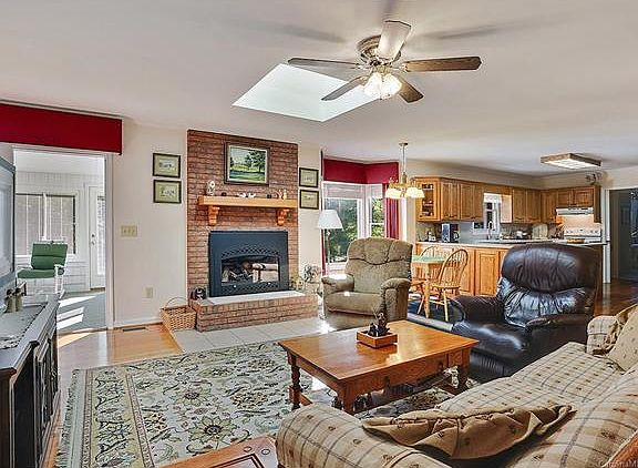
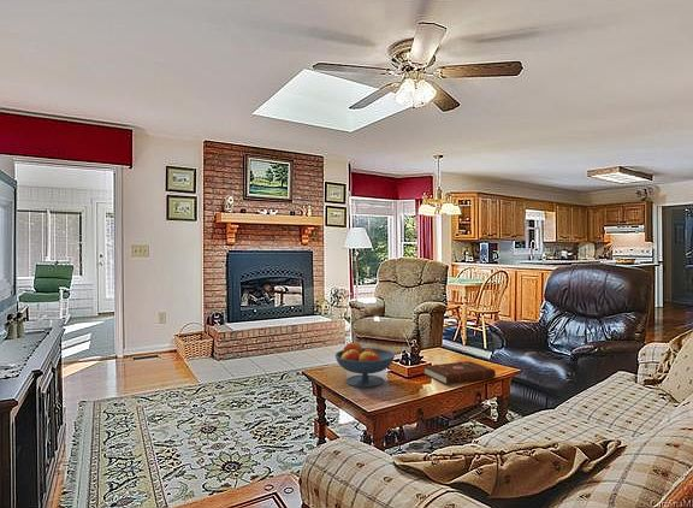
+ book [422,360,497,385]
+ fruit bowl [333,342,396,389]
